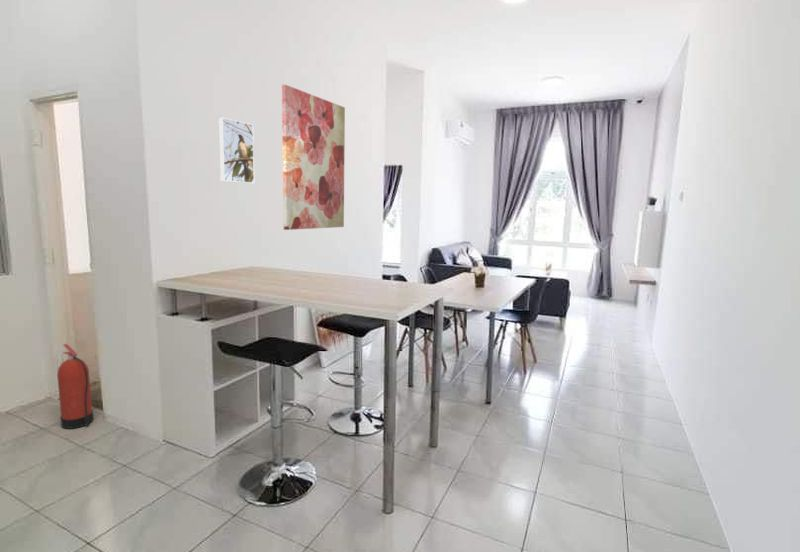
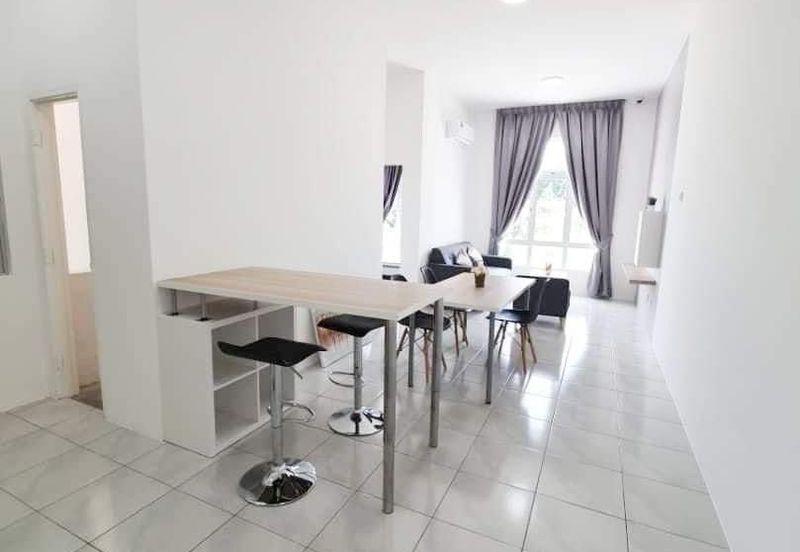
- fire extinguisher [56,343,94,430]
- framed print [218,116,255,184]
- wall art [281,84,346,231]
